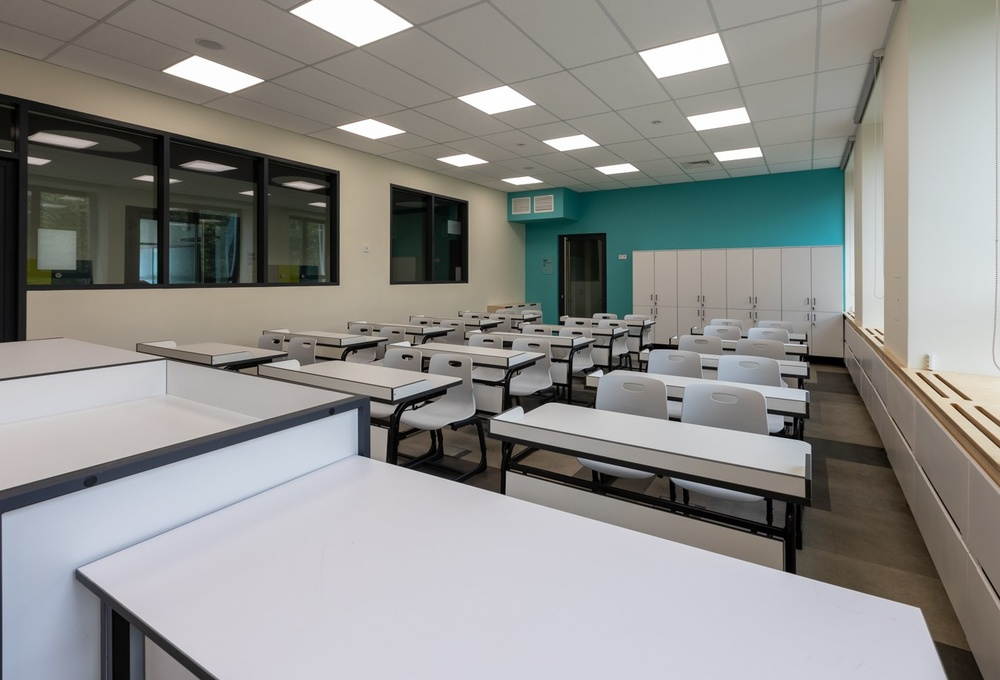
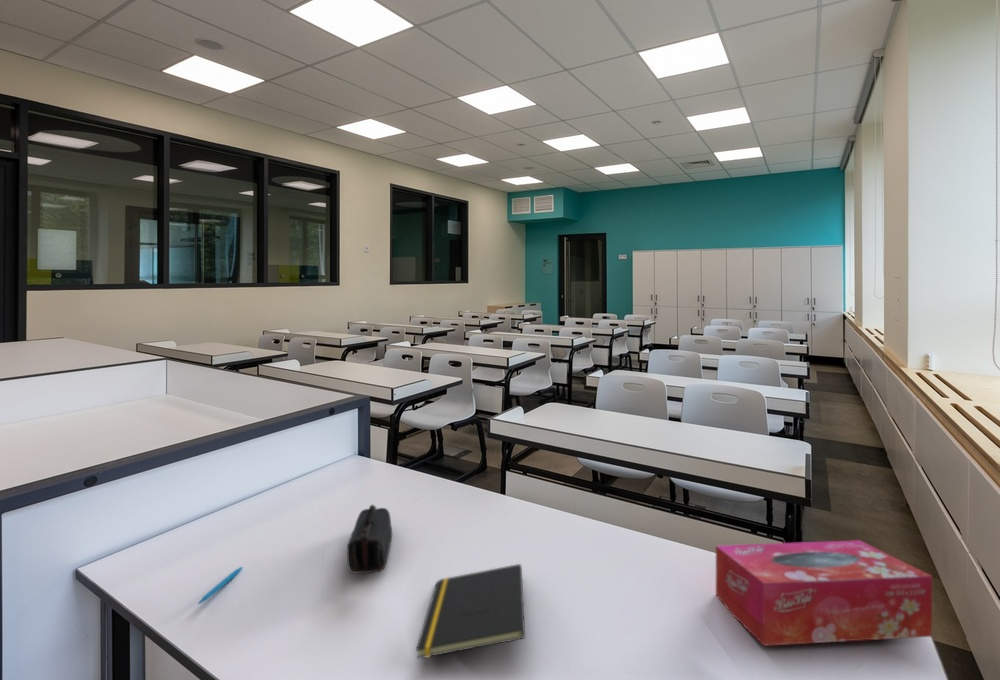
+ notepad [415,563,526,660]
+ pen [197,566,244,605]
+ pencil case [346,504,393,574]
+ tissue box [715,539,933,647]
